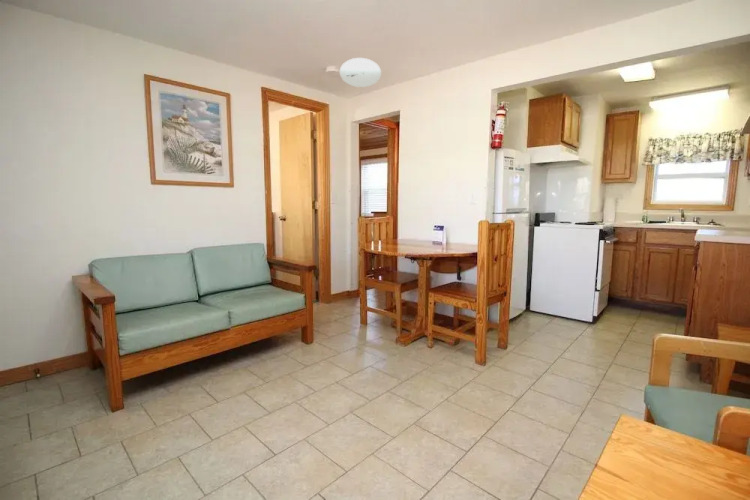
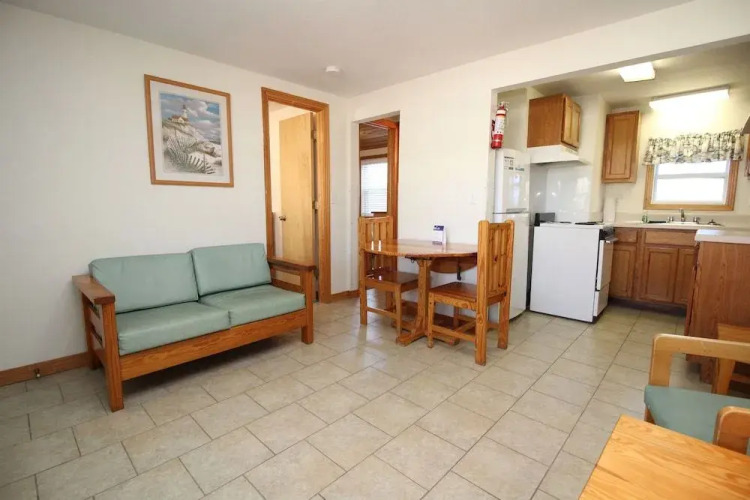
- ceiling light [339,57,382,88]
